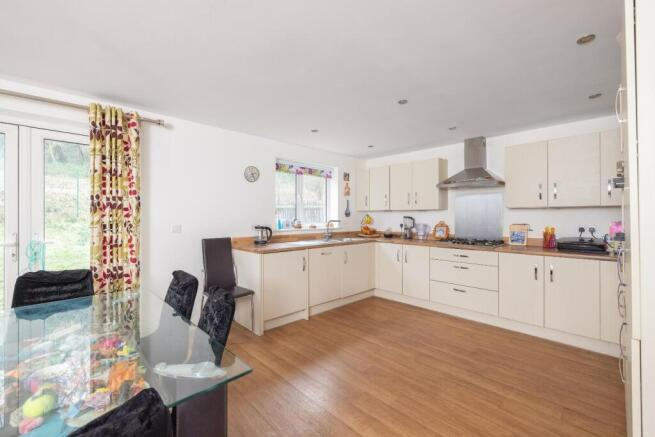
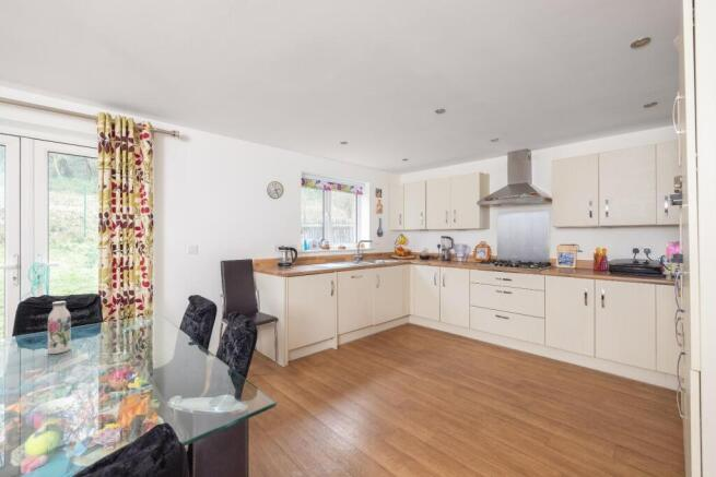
+ water bottle [47,300,72,355]
